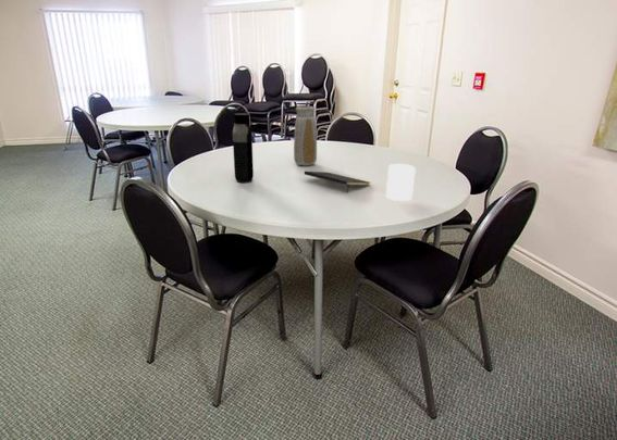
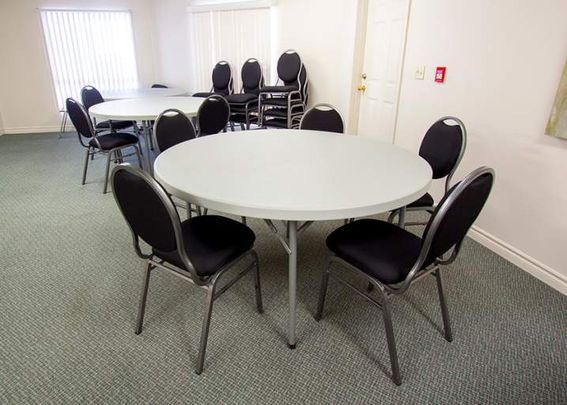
- water bottle [232,112,255,184]
- vase [293,105,318,166]
- cup [385,163,417,202]
- notepad [304,171,371,194]
